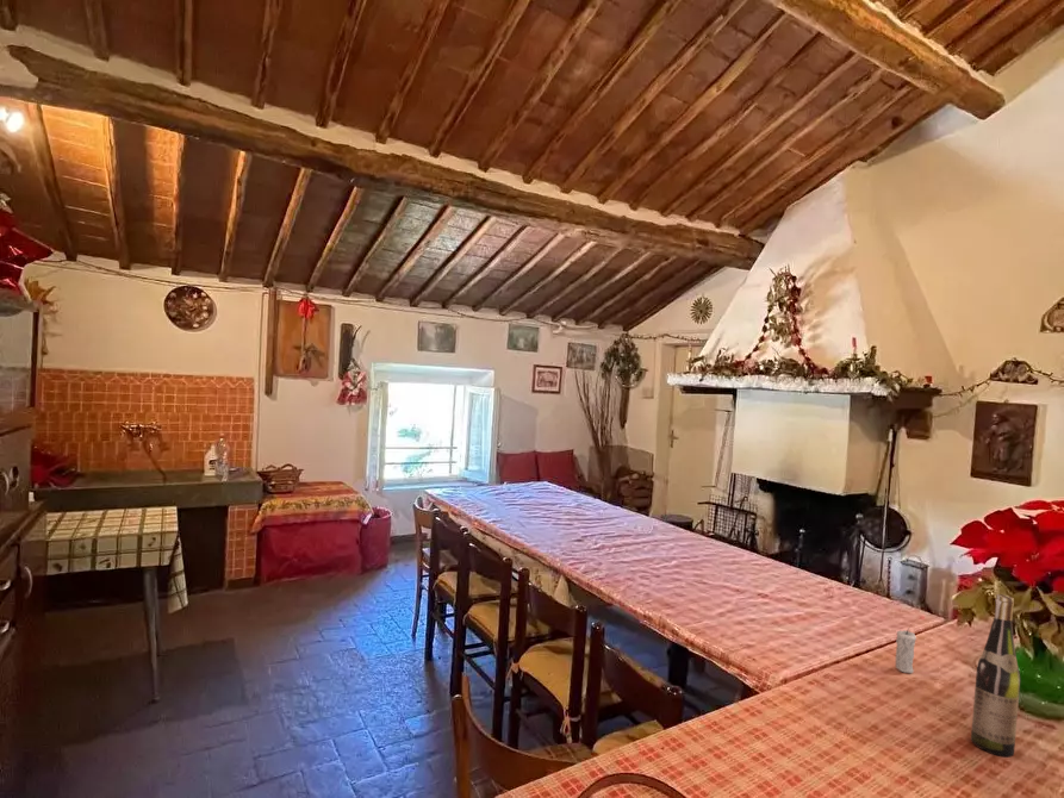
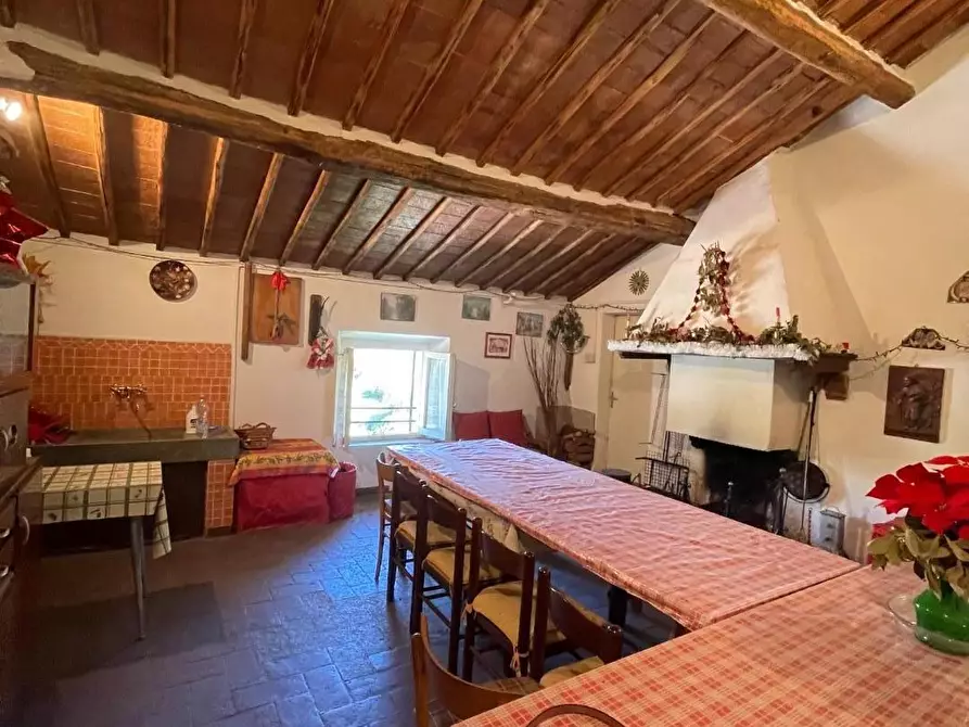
- wine bottle [970,593,1021,759]
- candle [895,625,917,675]
